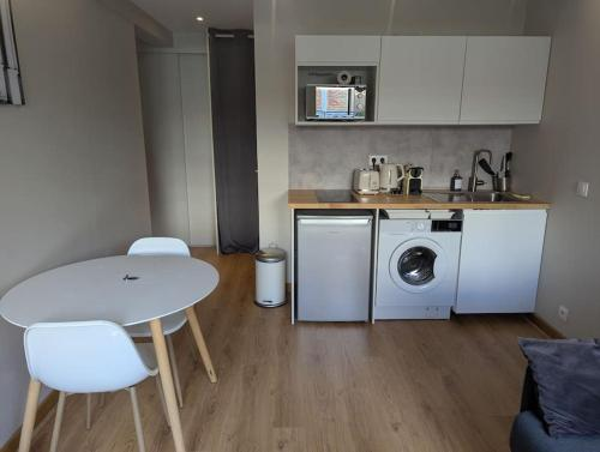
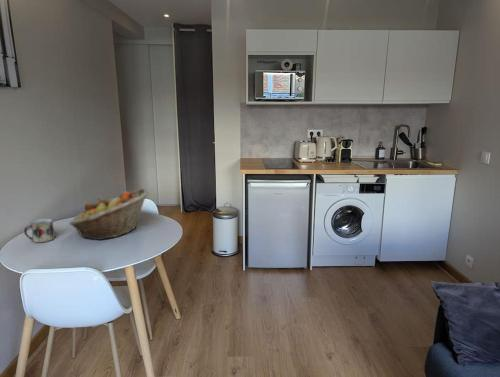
+ mug [23,218,56,244]
+ fruit basket [68,188,149,241]
